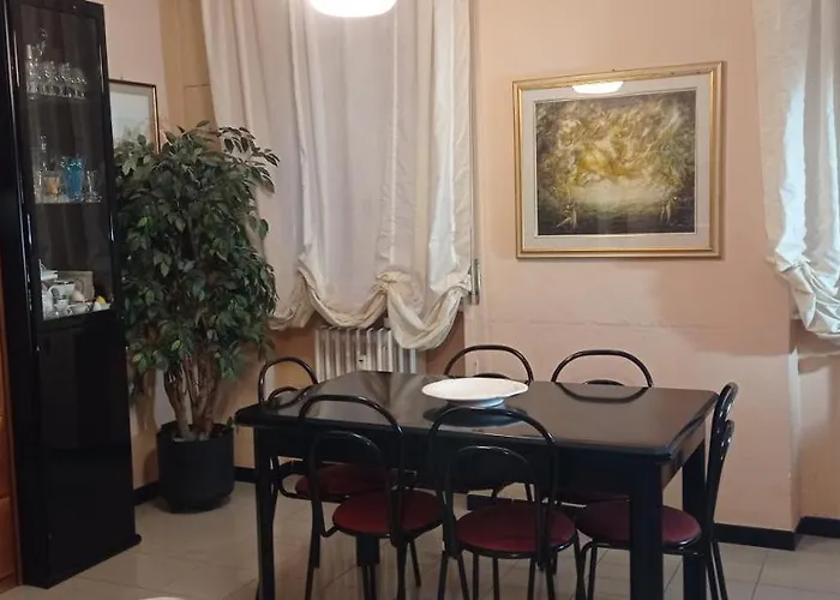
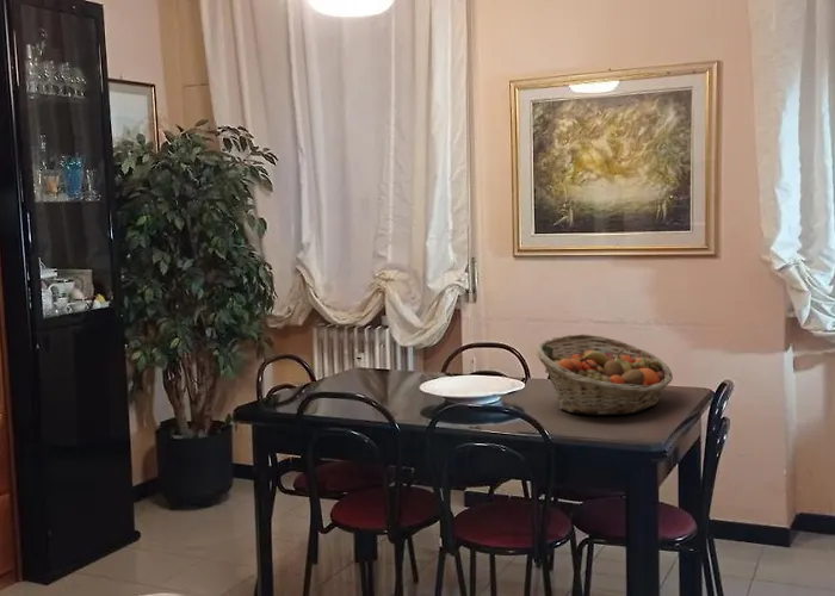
+ fruit basket [534,333,674,416]
